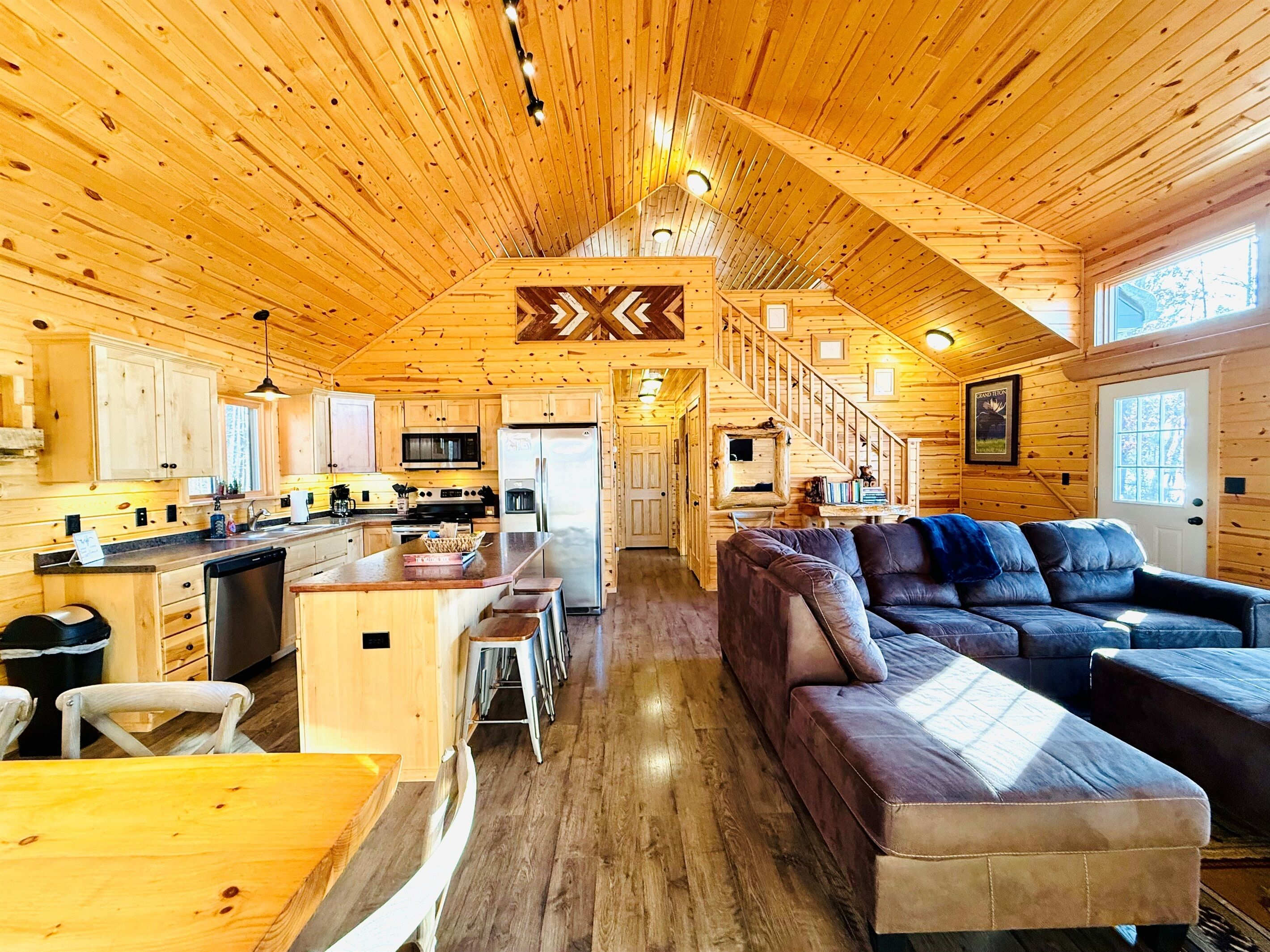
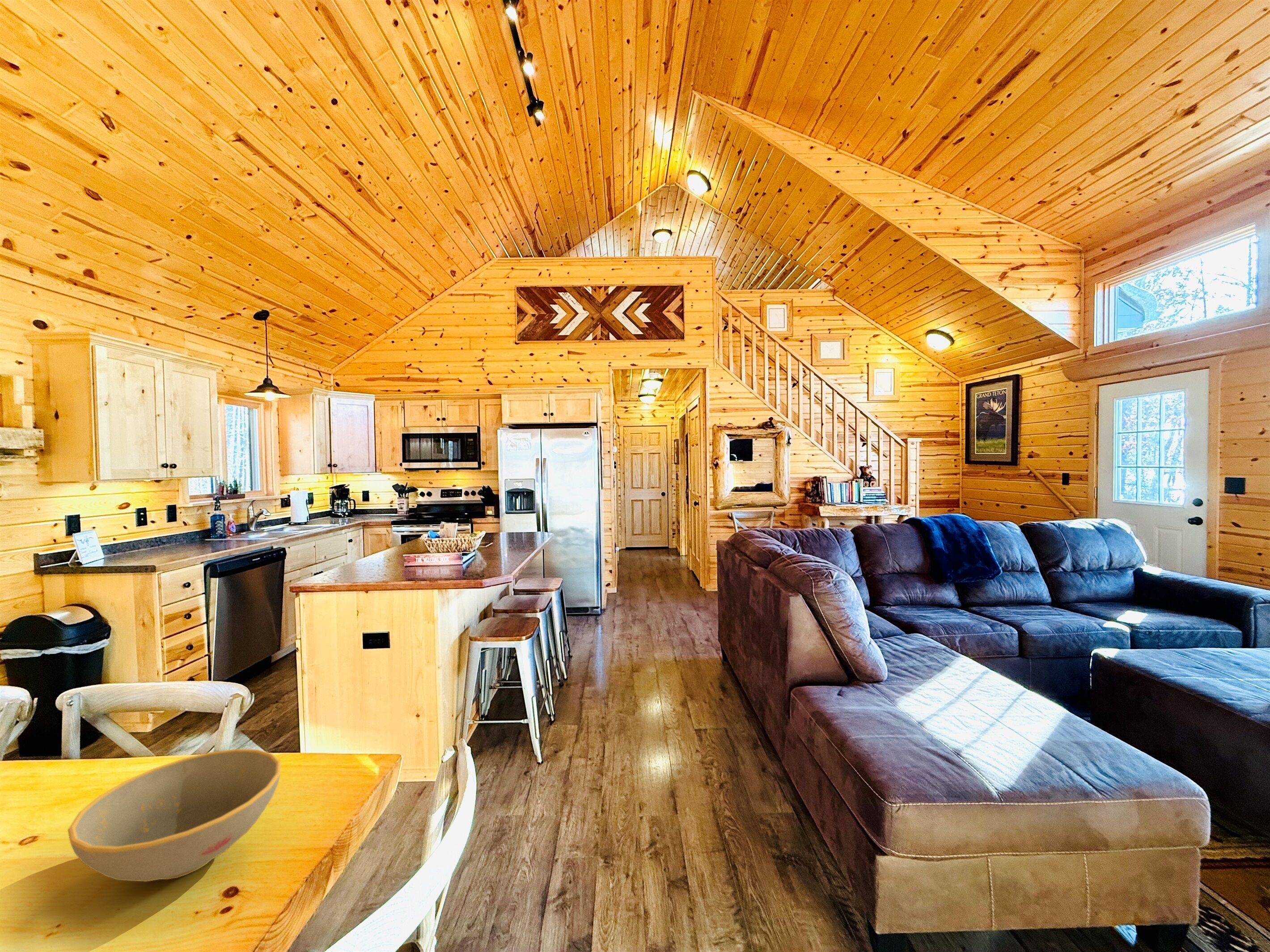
+ bowl [67,748,282,882]
